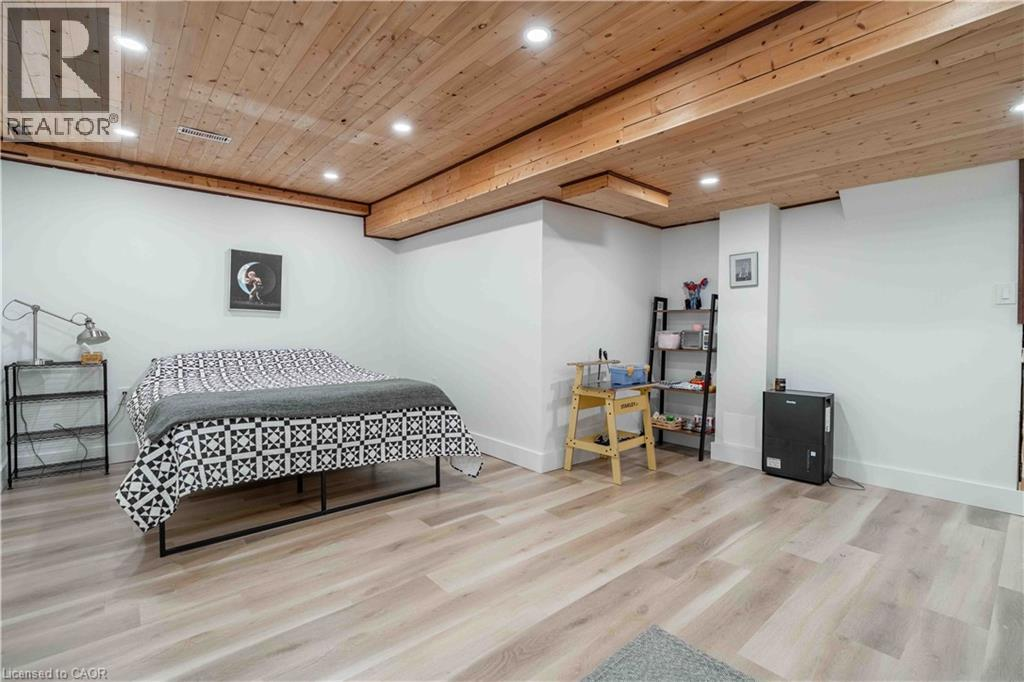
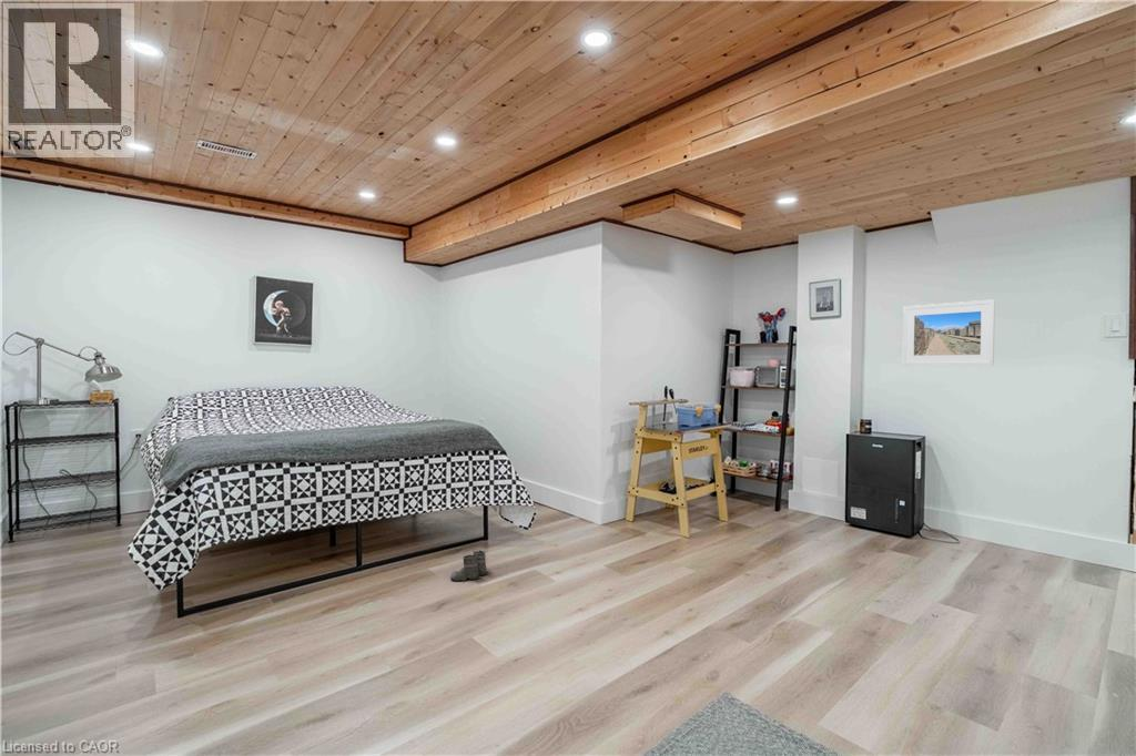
+ boots [449,549,488,582]
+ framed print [902,298,996,367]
